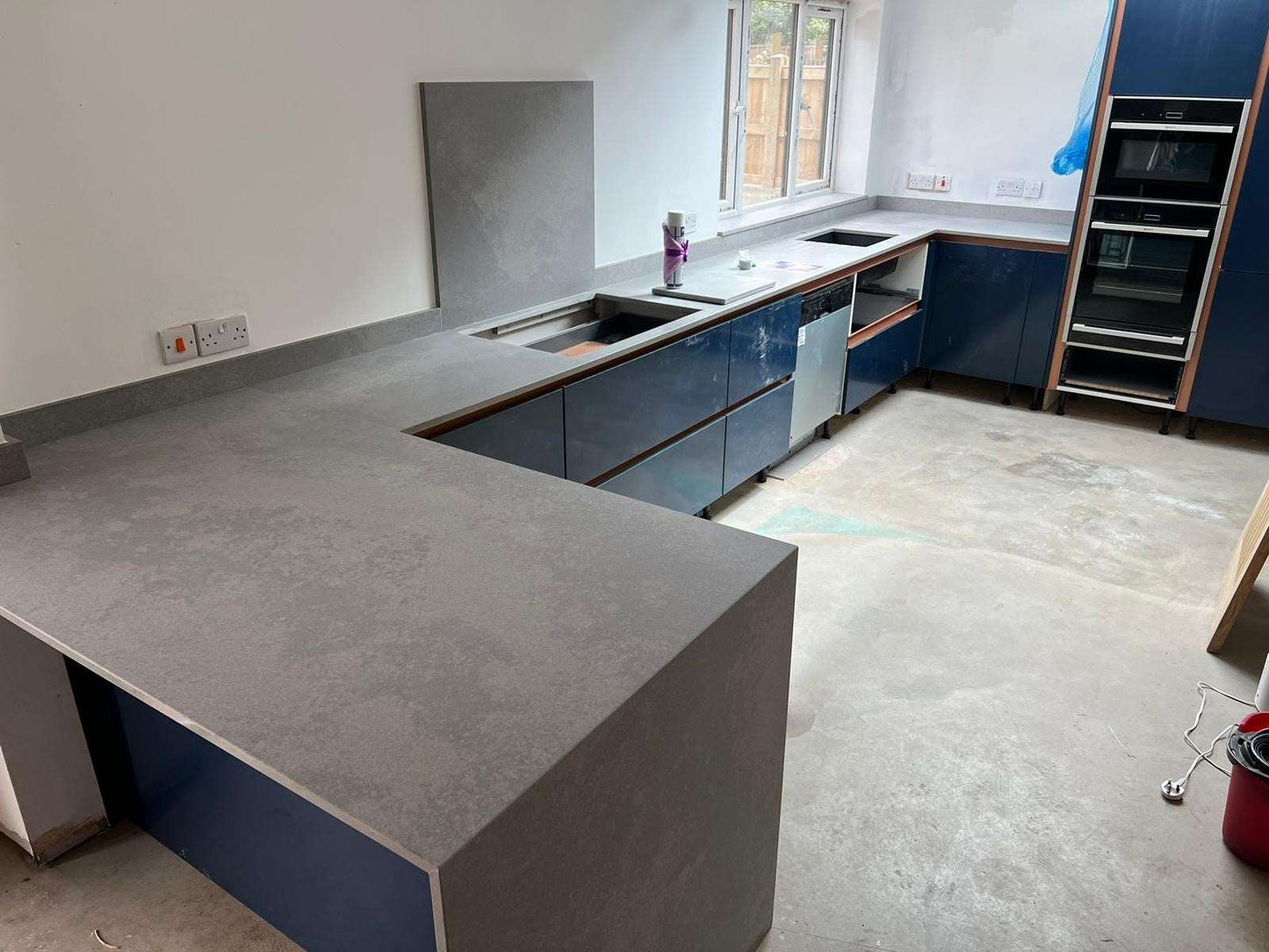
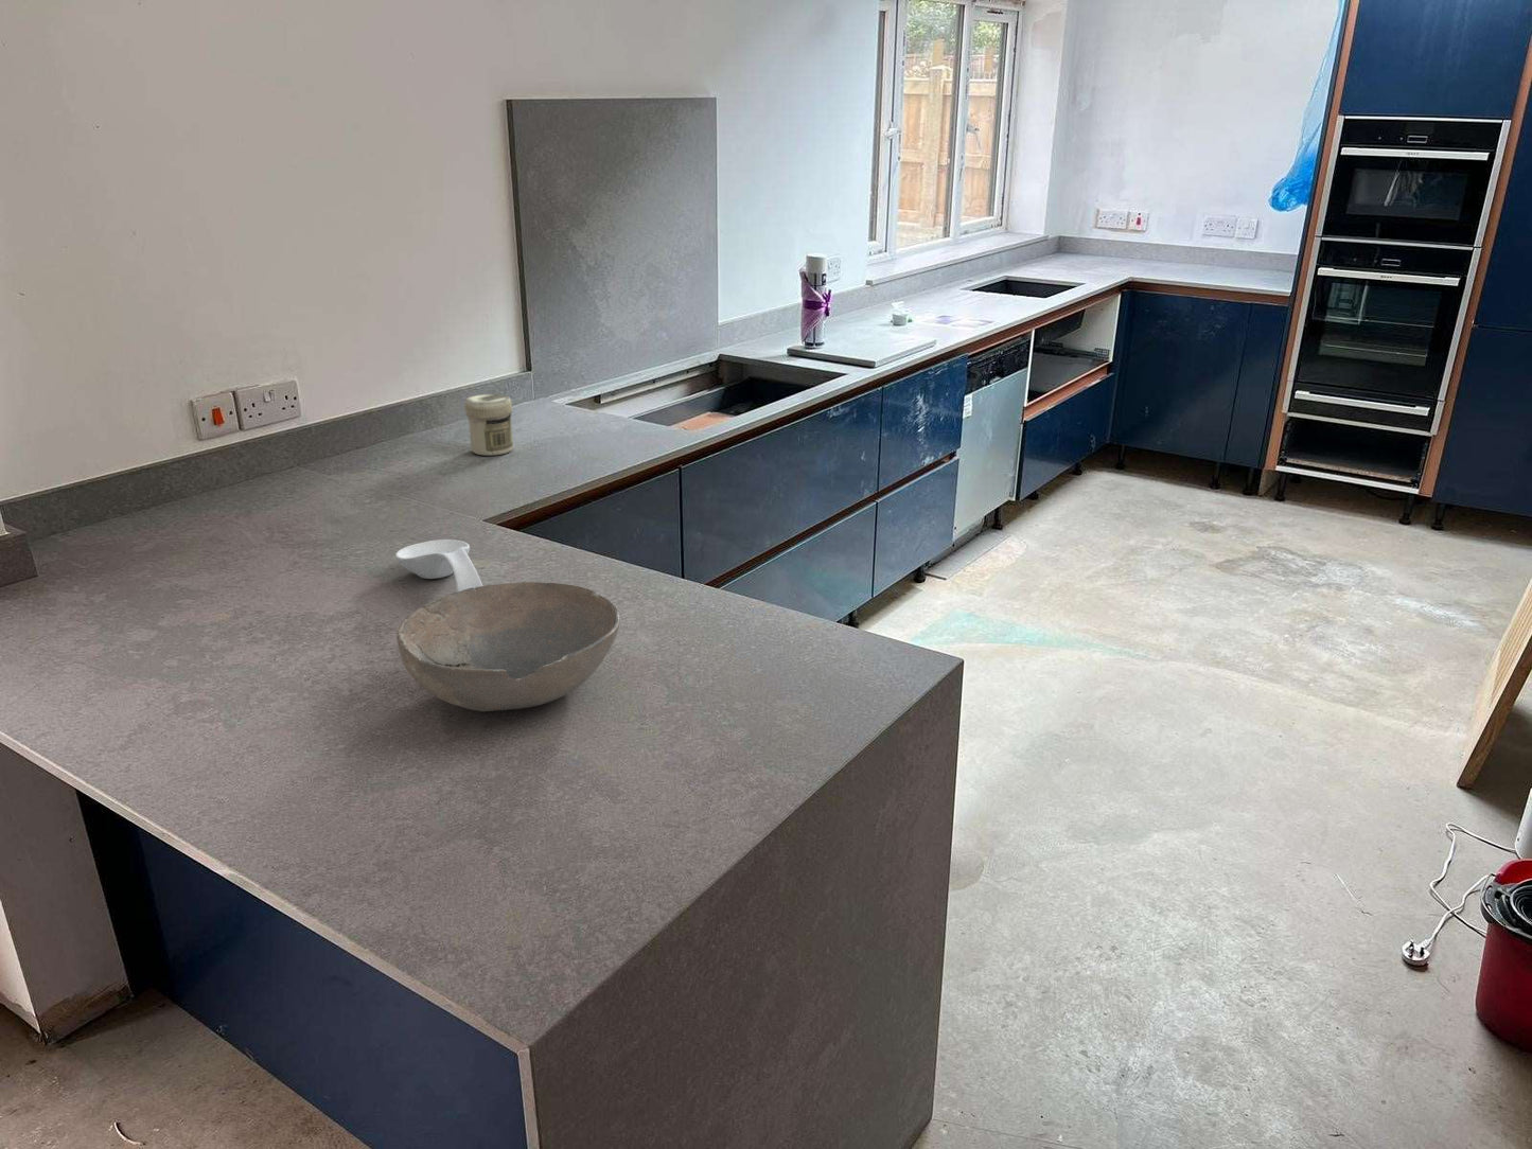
+ jar [464,393,514,457]
+ spoon rest [395,538,483,593]
+ bowl [396,581,622,712]
